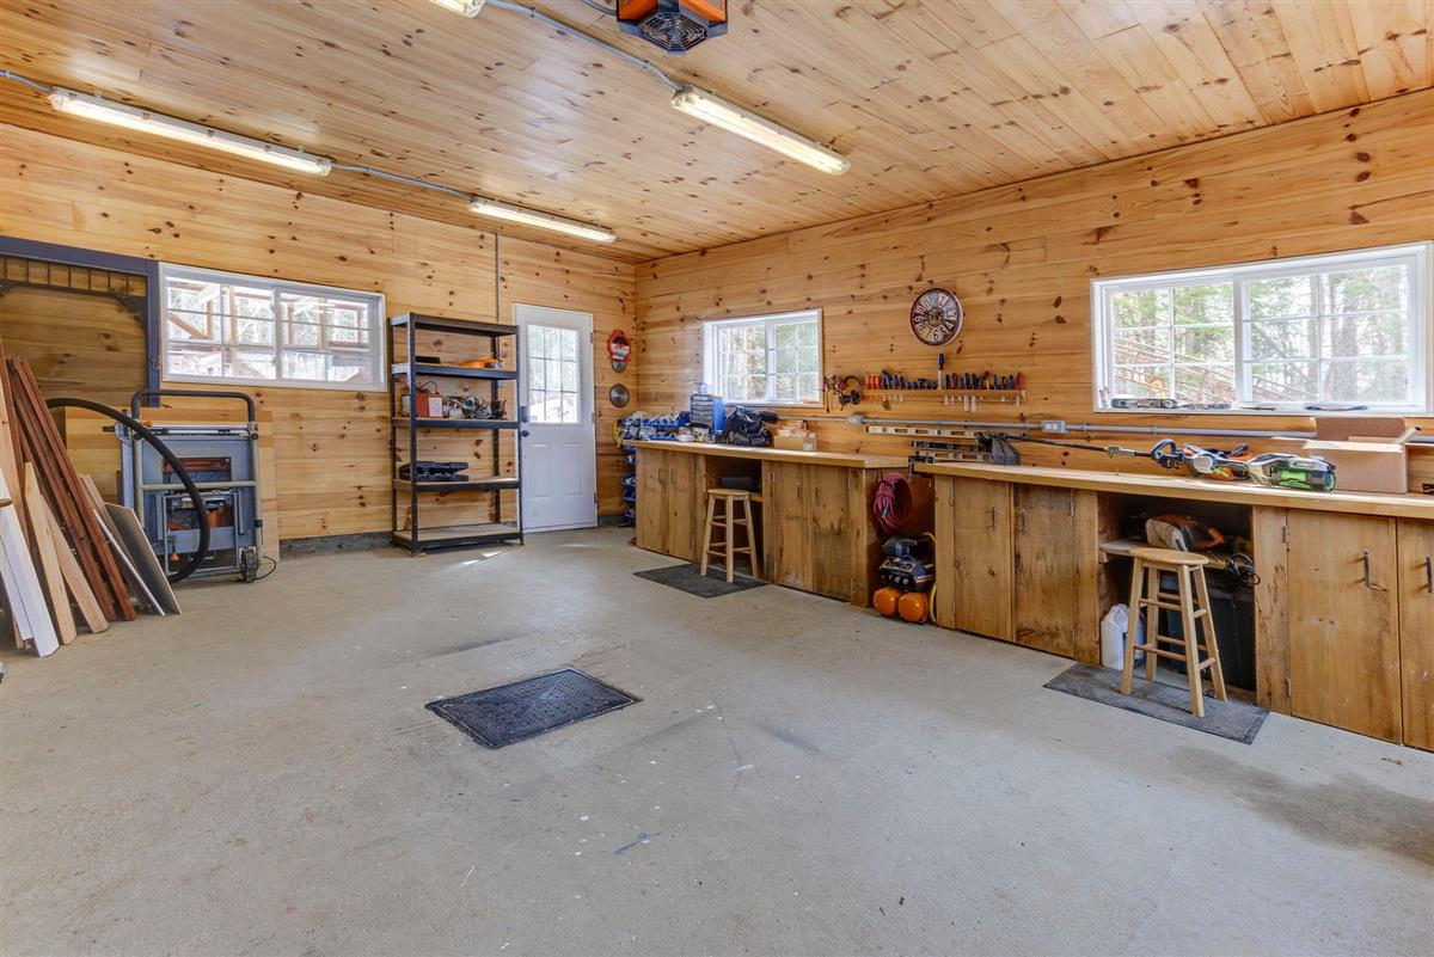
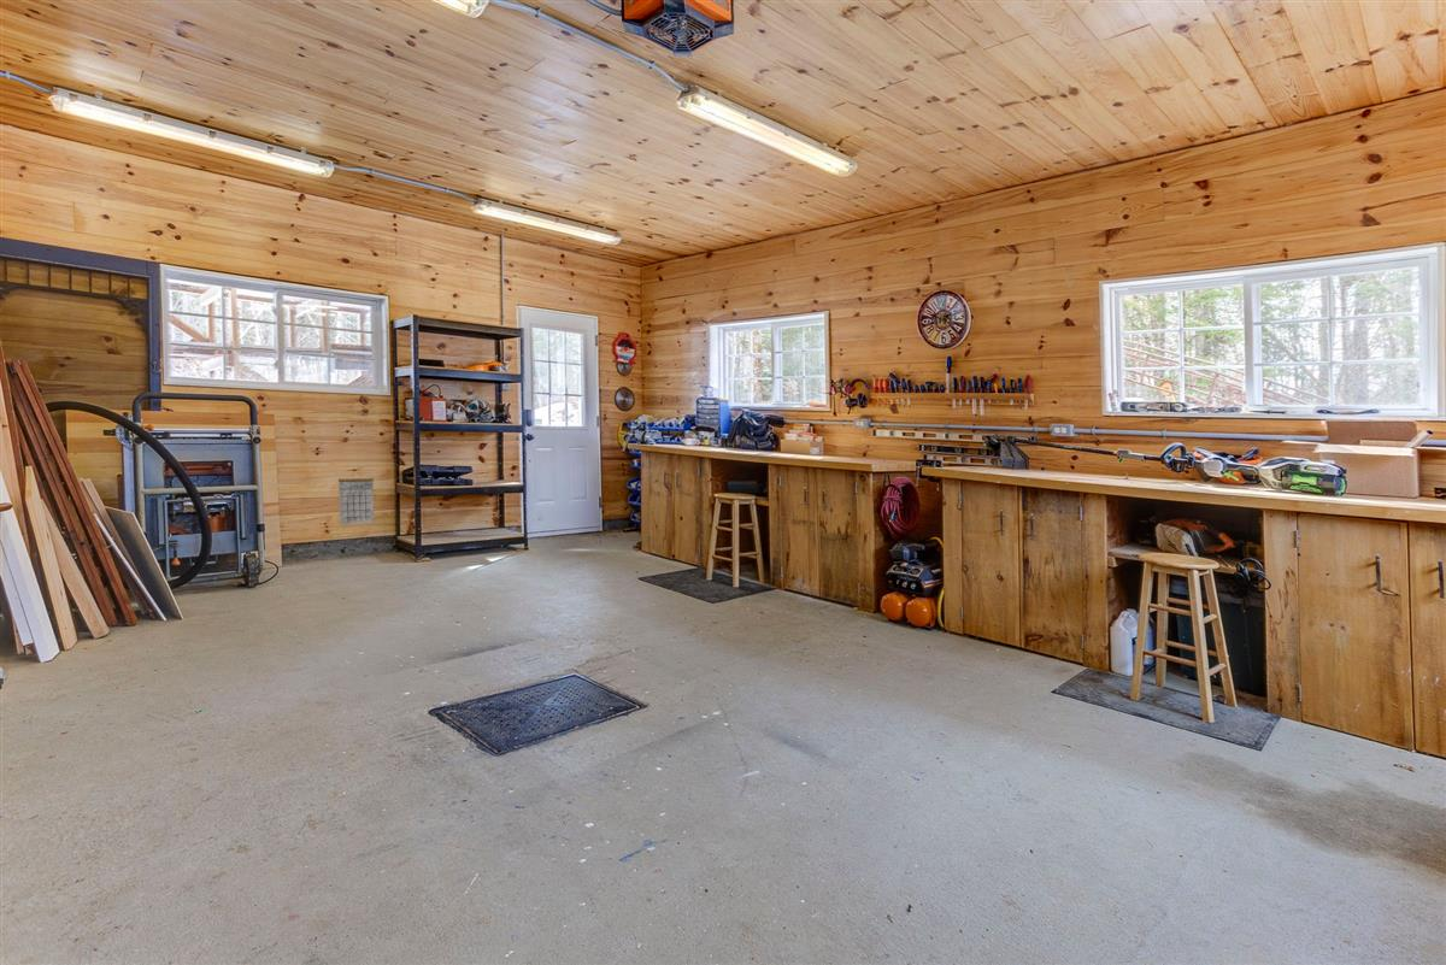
+ calendar [337,471,375,525]
